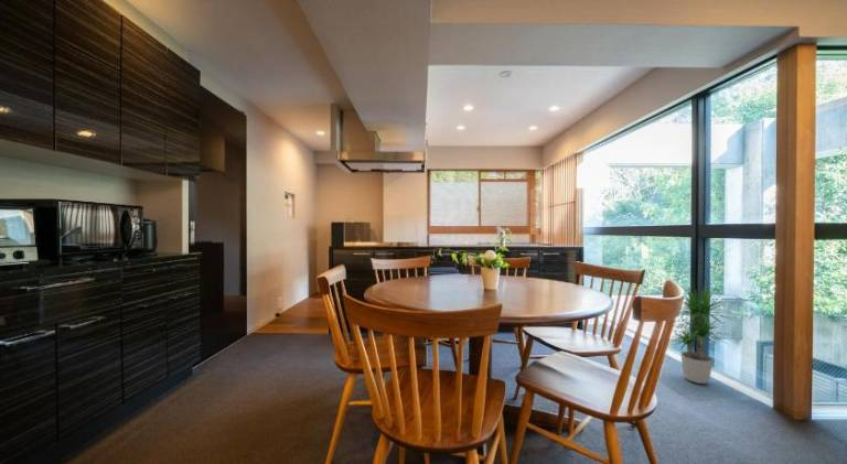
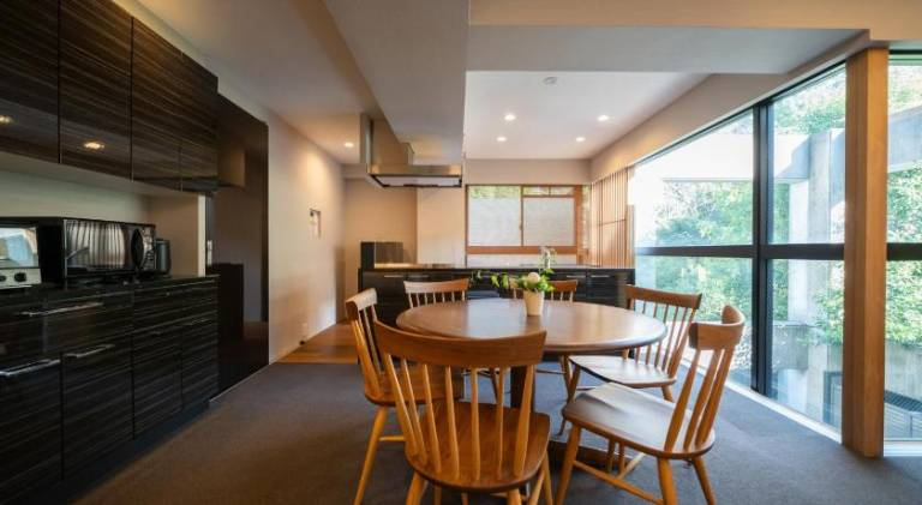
- potted plant [671,287,740,385]
